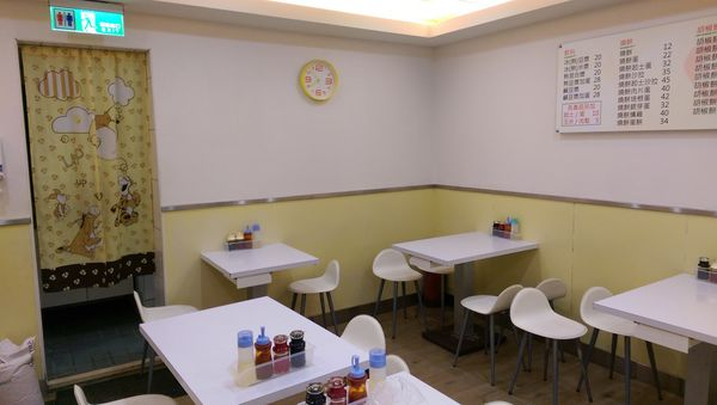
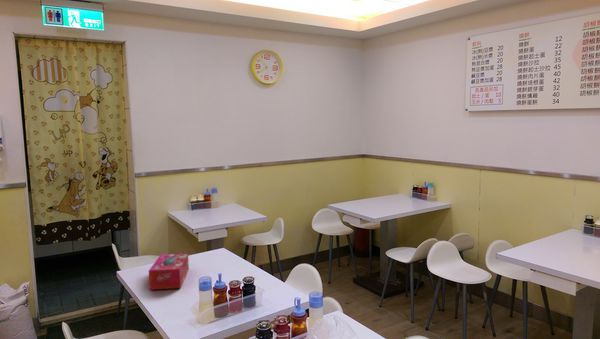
+ tissue box [148,252,190,291]
